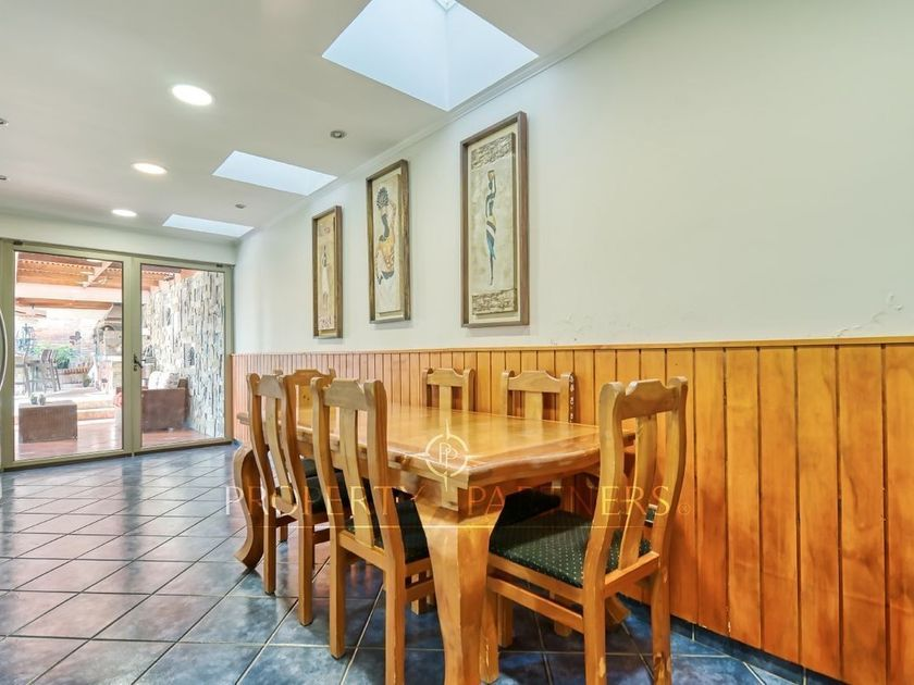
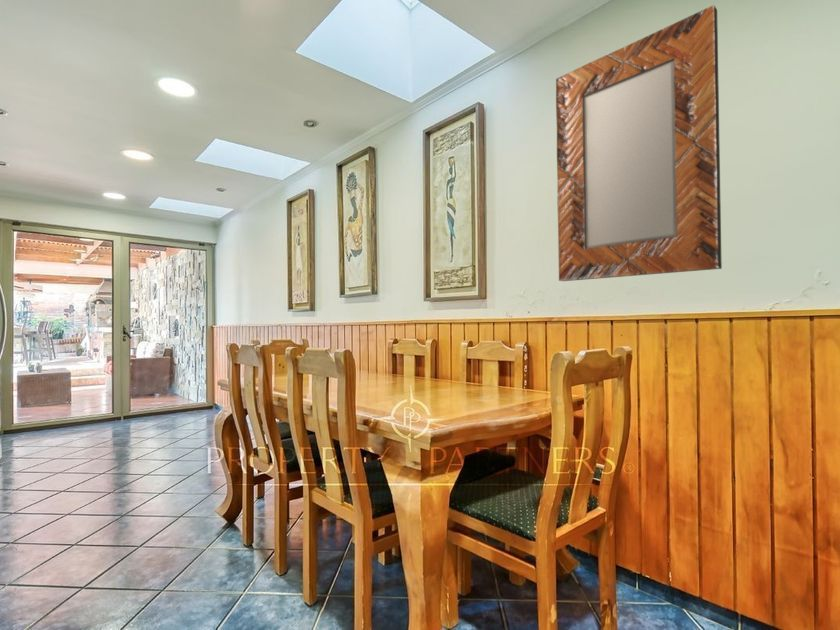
+ home mirror [555,4,723,282]
